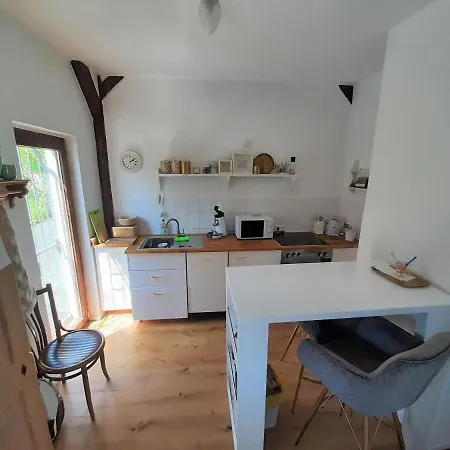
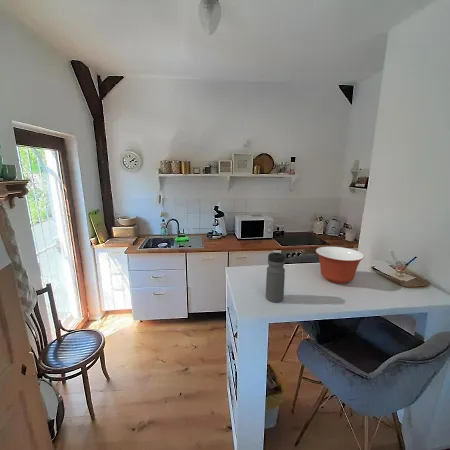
+ water bottle [265,249,286,303]
+ mixing bowl [315,246,365,285]
